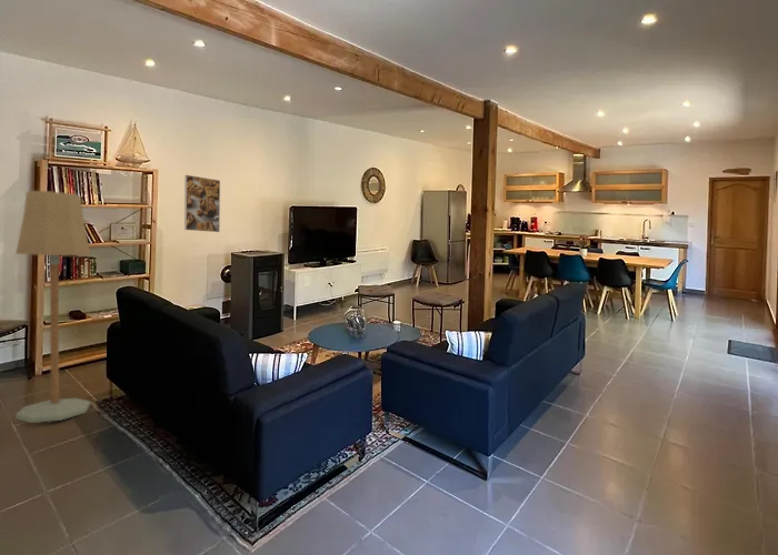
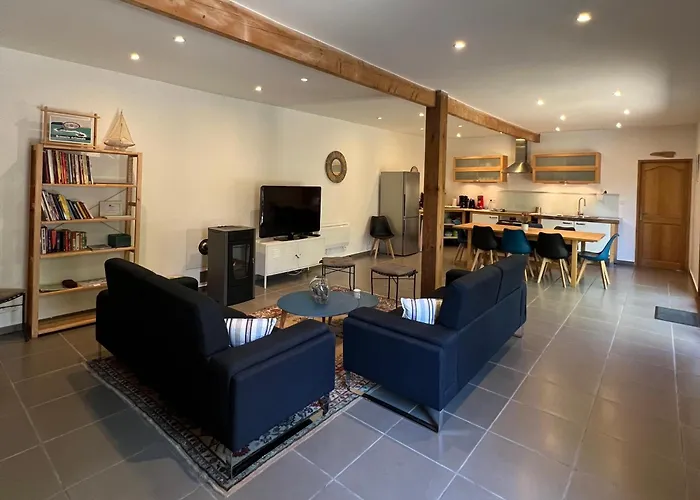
- floor lamp [14,190,92,424]
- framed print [183,174,221,233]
